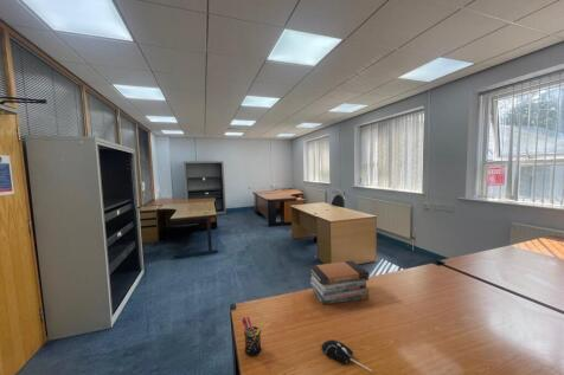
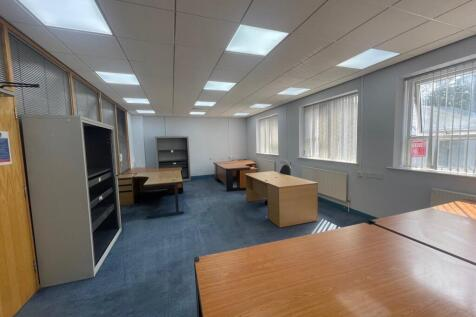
- book stack [308,259,370,305]
- computer mouse [320,338,373,373]
- pen holder [241,316,264,357]
